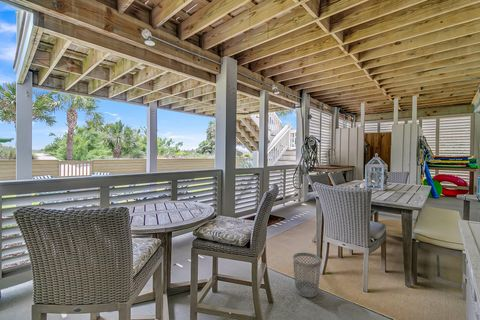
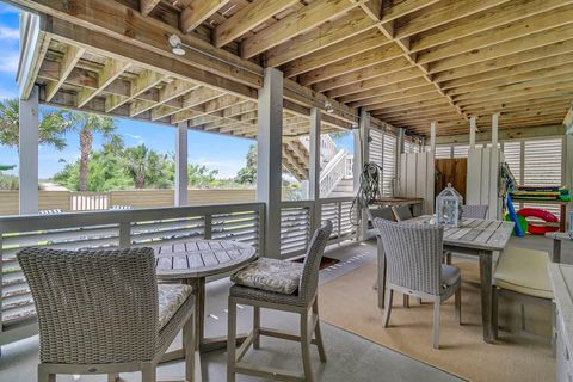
- wastebasket [292,252,322,298]
